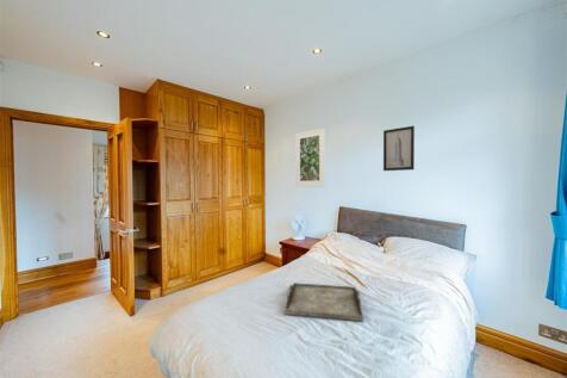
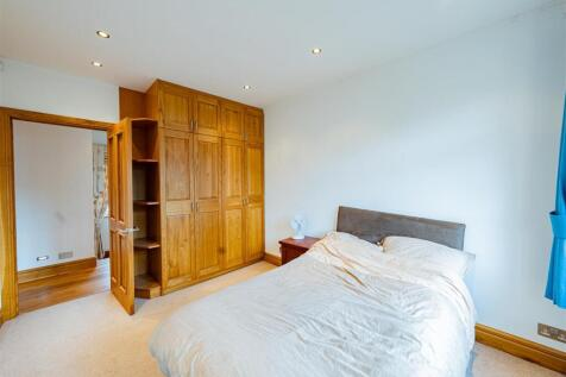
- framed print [294,128,326,188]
- serving tray [284,281,364,322]
- wall art [382,125,416,172]
